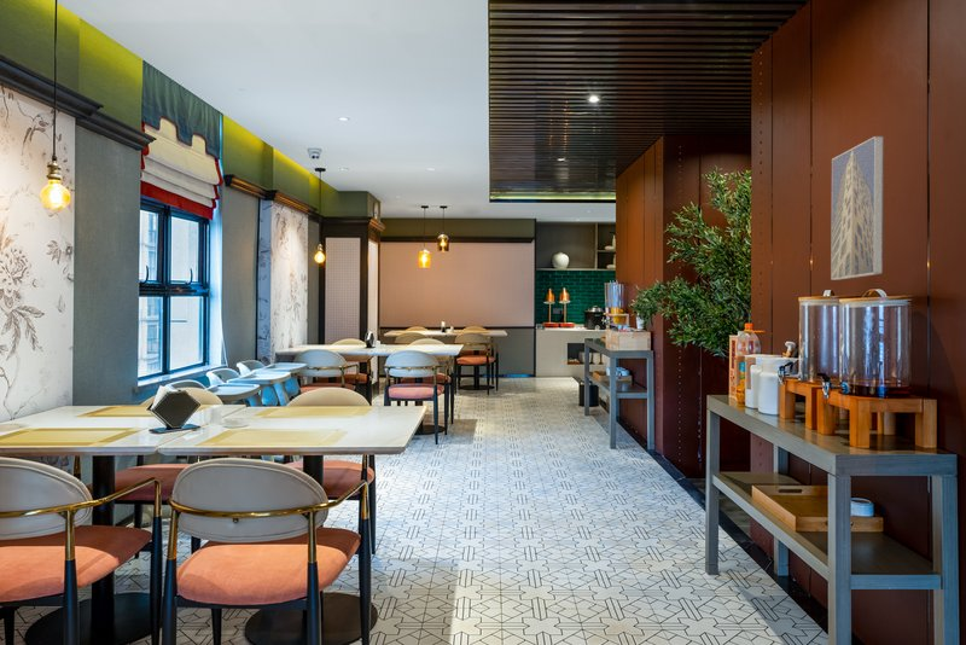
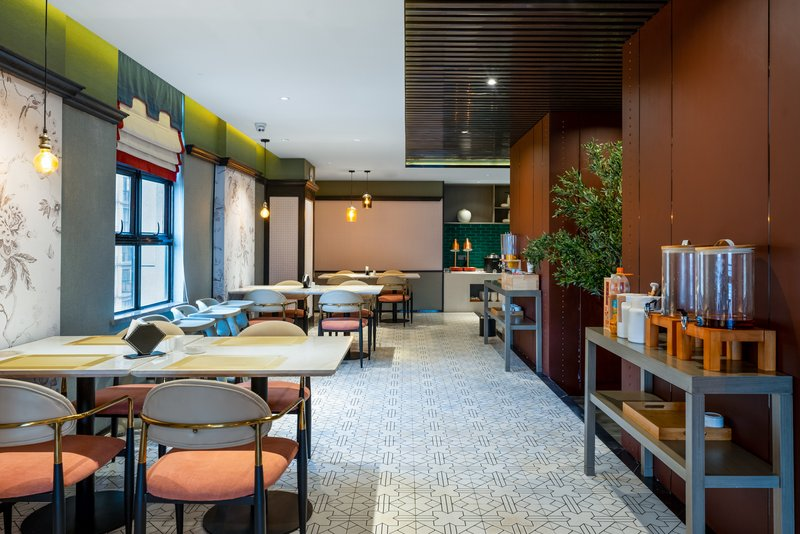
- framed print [830,135,885,281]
